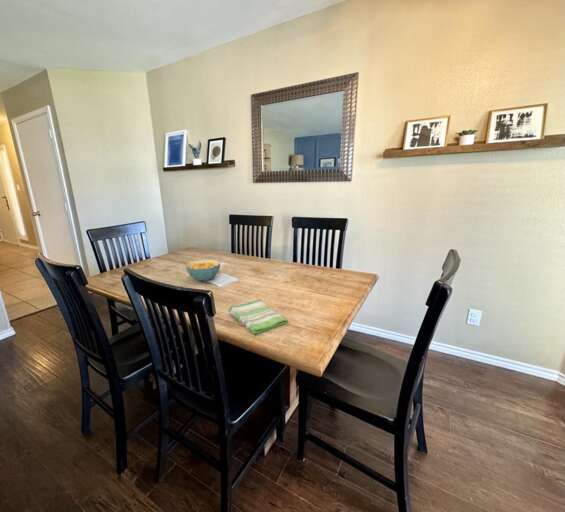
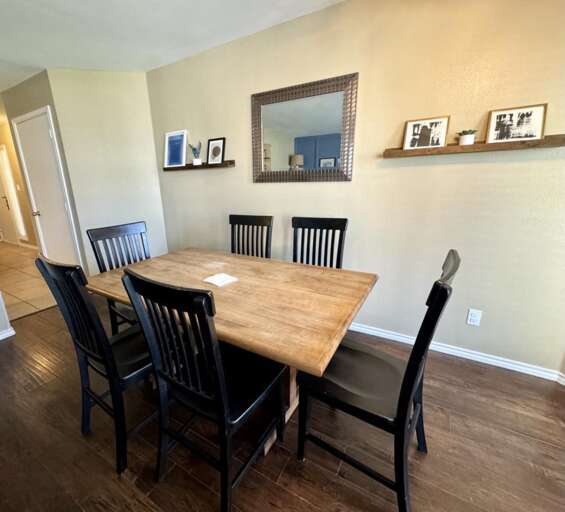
- dish towel [227,299,289,335]
- cereal bowl [185,259,221,282]
